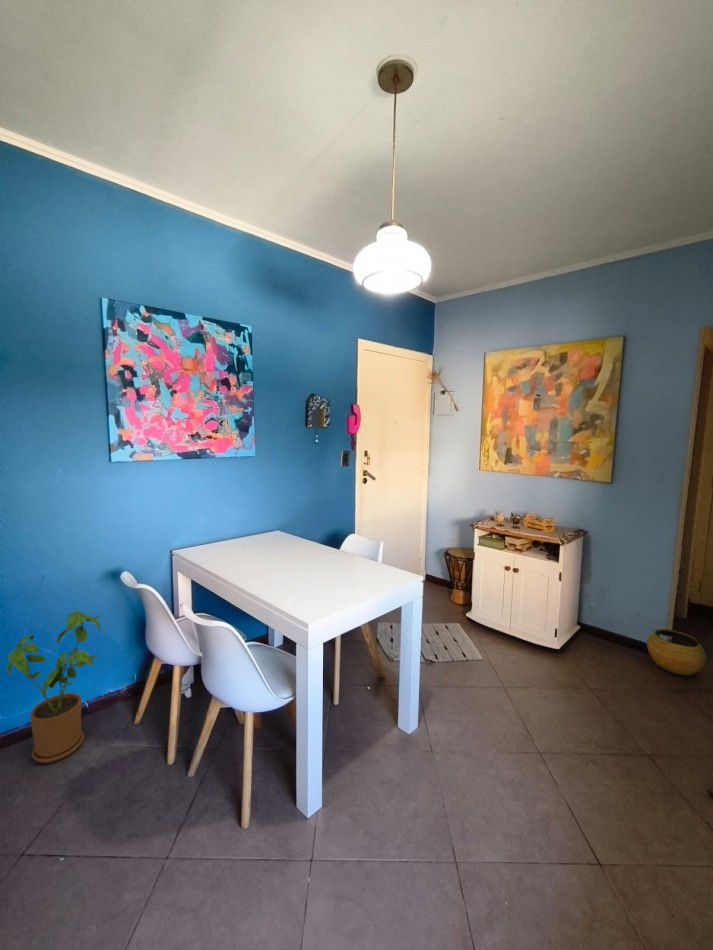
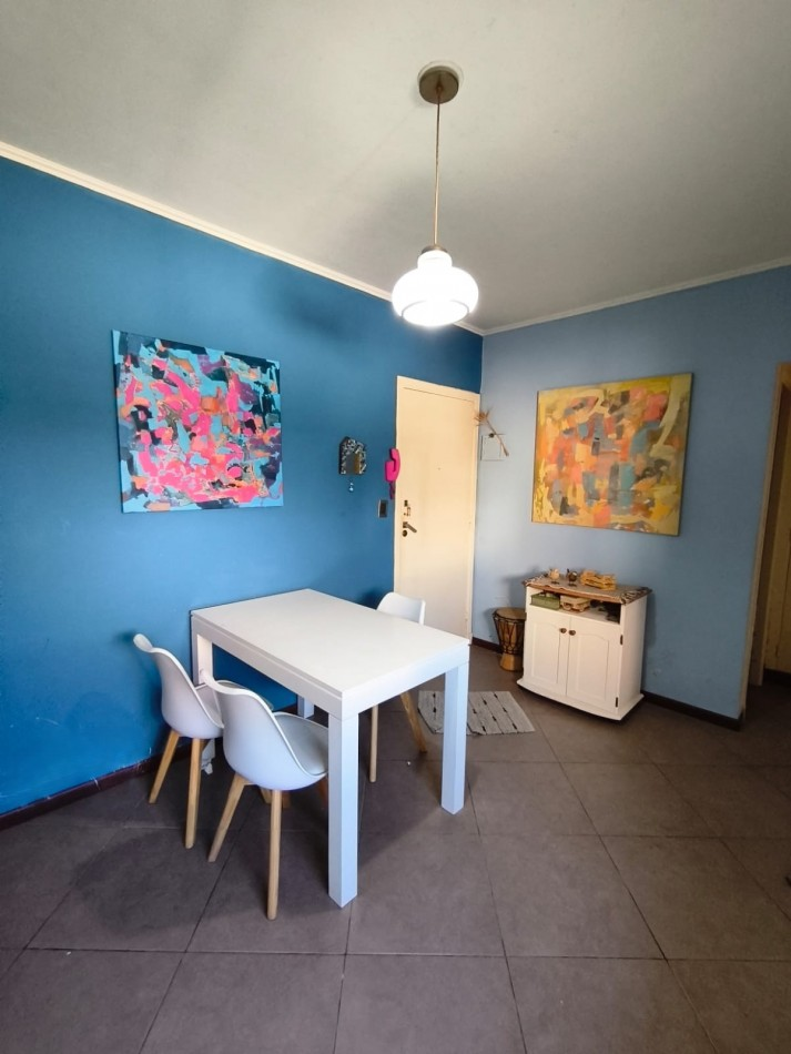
- clay pot [646,628,707,678]
- house plant [6,610,101,764]
